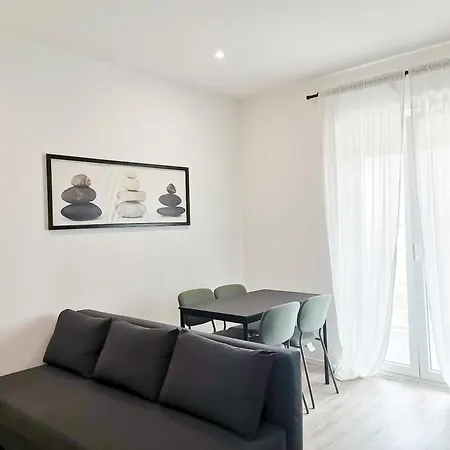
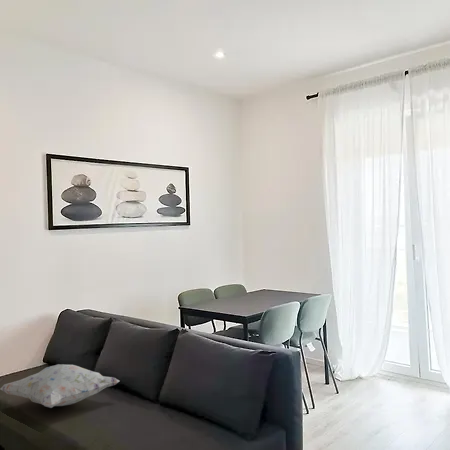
+ decorative pillow [0,363,120,409]
